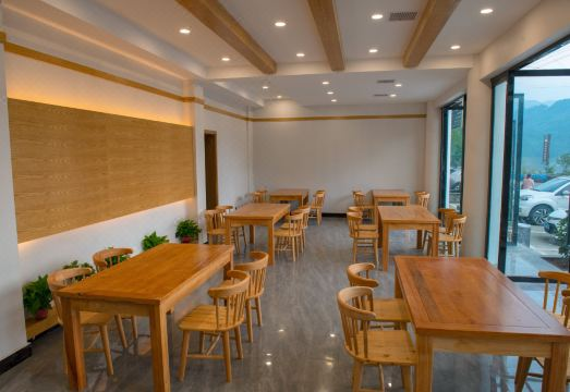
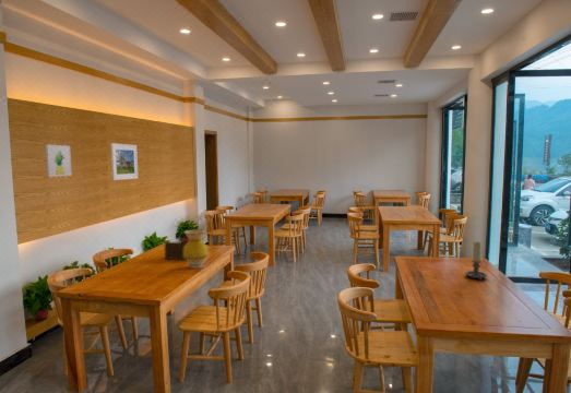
+ vase [183,228,209,270]
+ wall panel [164,239,188,261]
+ wall art [45,144,73,178]
+ candle holder [464,240,488,282]
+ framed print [109,142,139,181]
